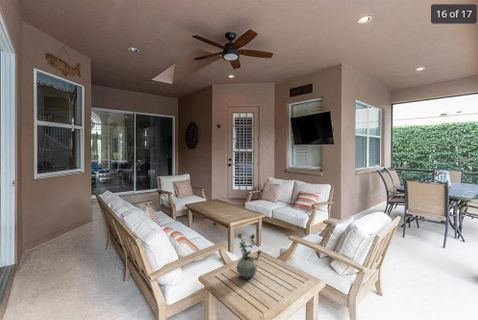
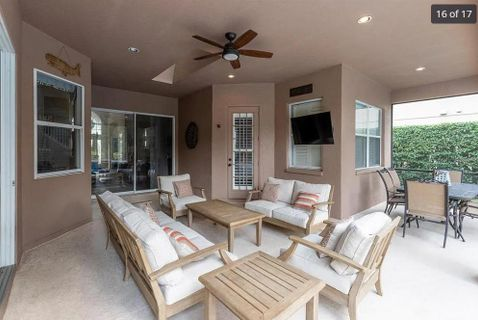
- potted plant [236,232,262,280]
